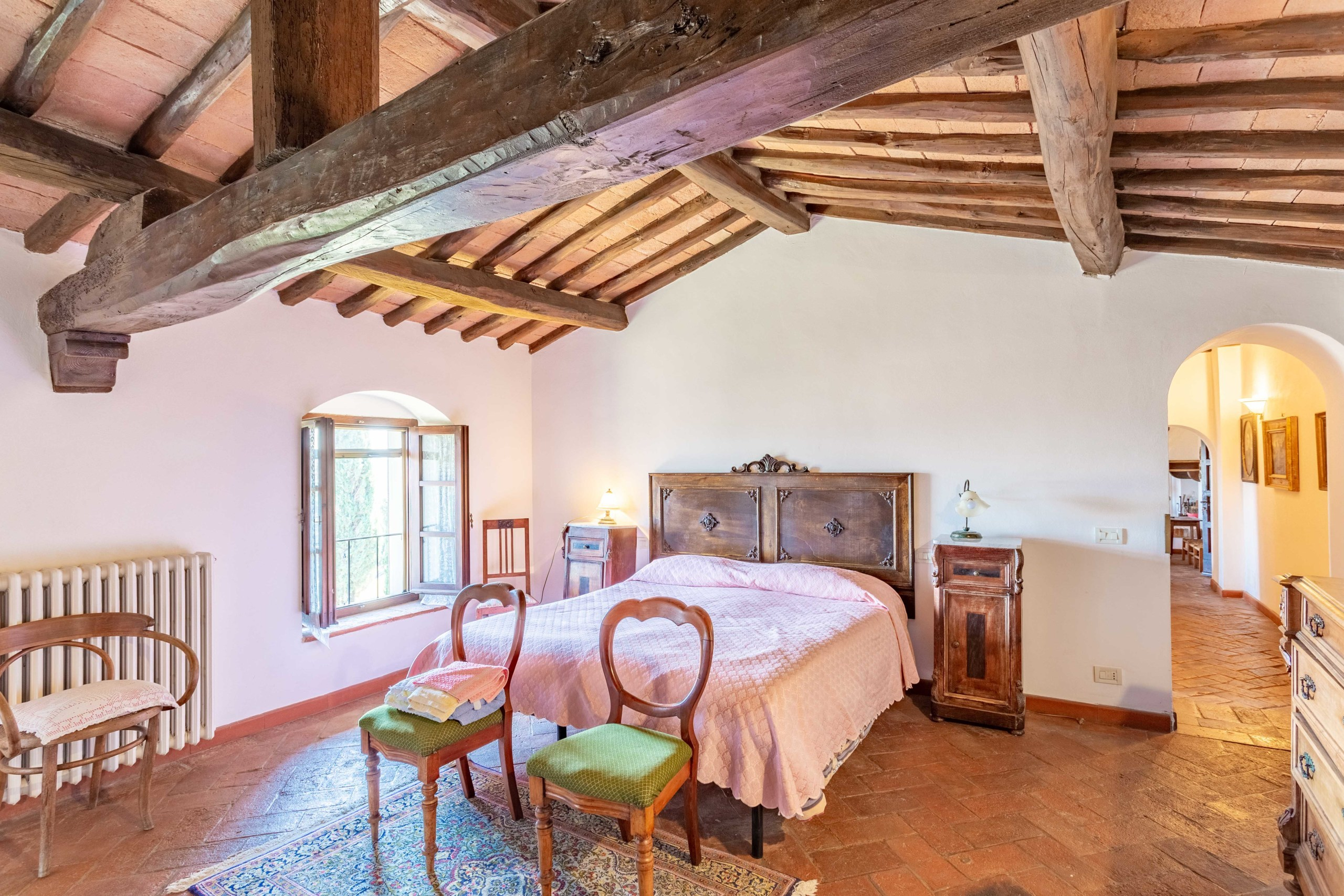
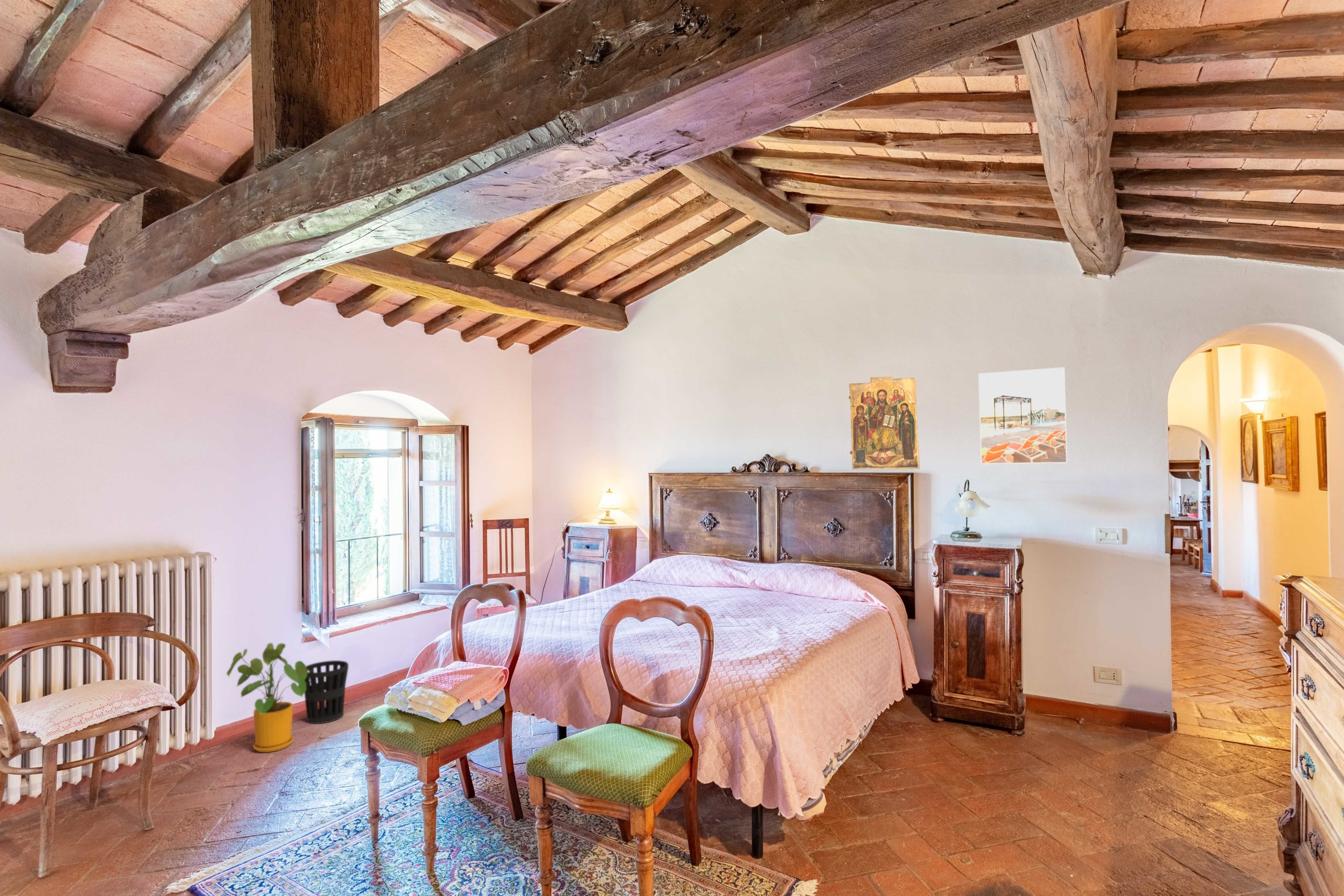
+ religious icon [848,376,920,470]
+ wastebasket [304,660,349,724]
+ house plant [226,642,310,753]
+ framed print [978,367,1068,465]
